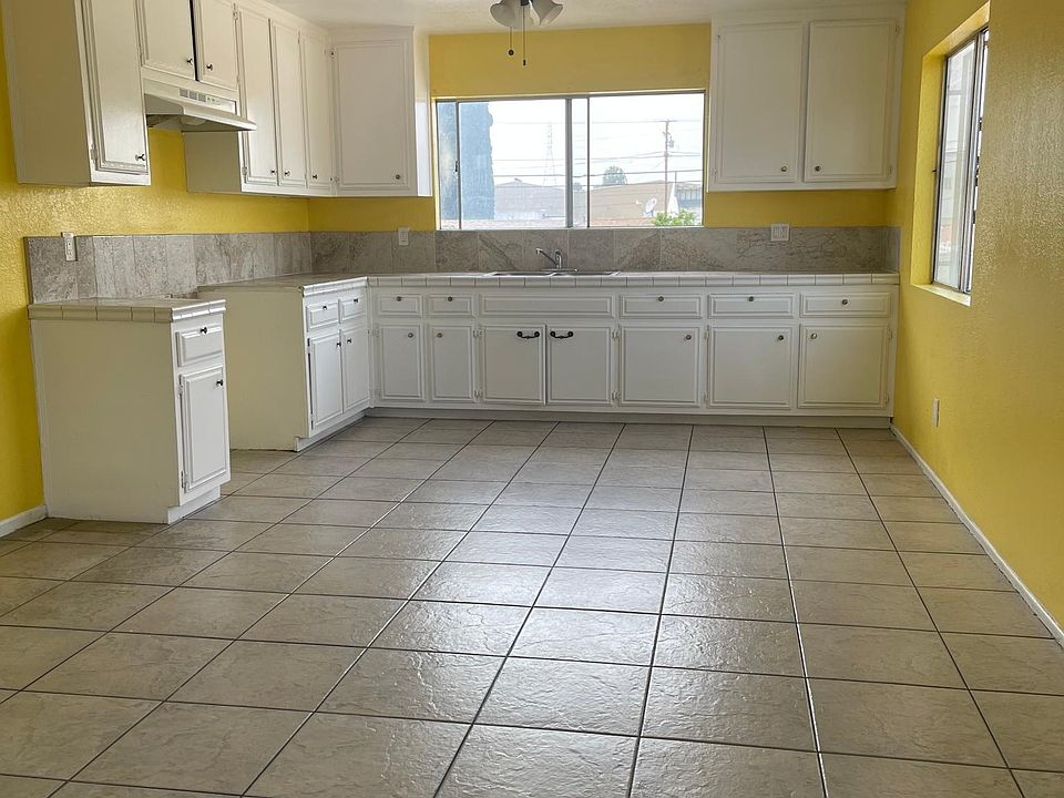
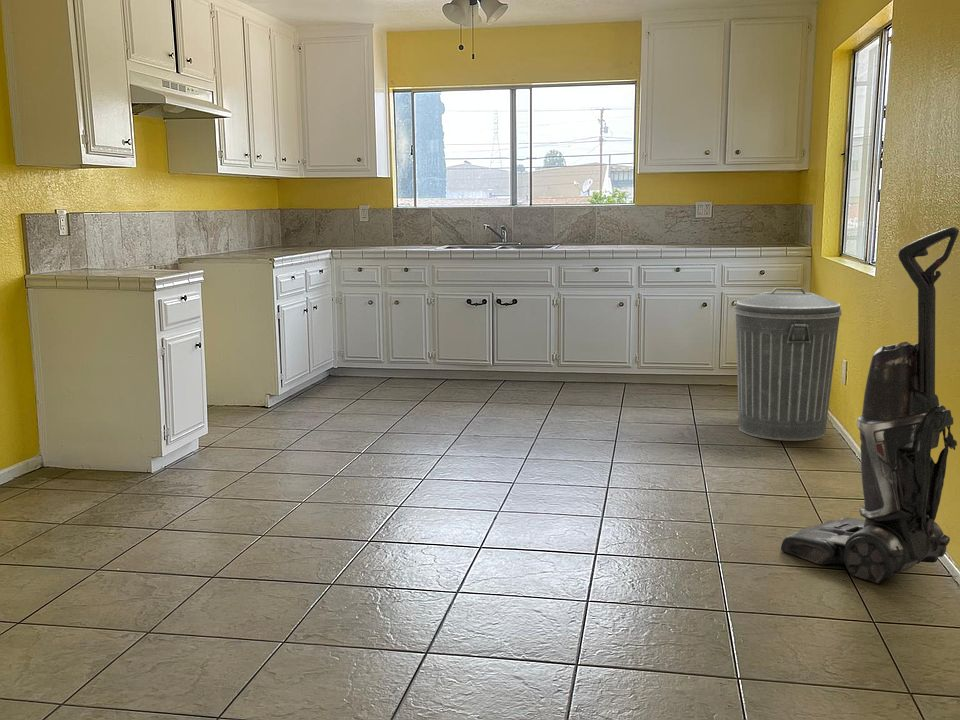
+ vacuum cleaner [780,226,960,584]
+ trash can [734,287,843,442]
